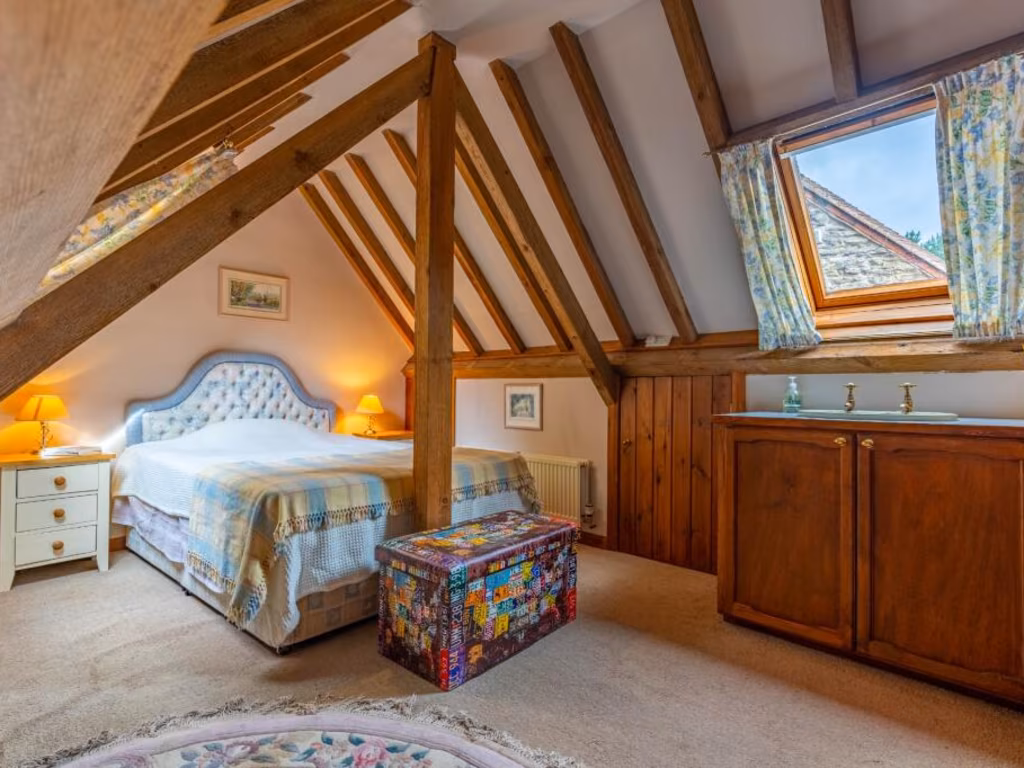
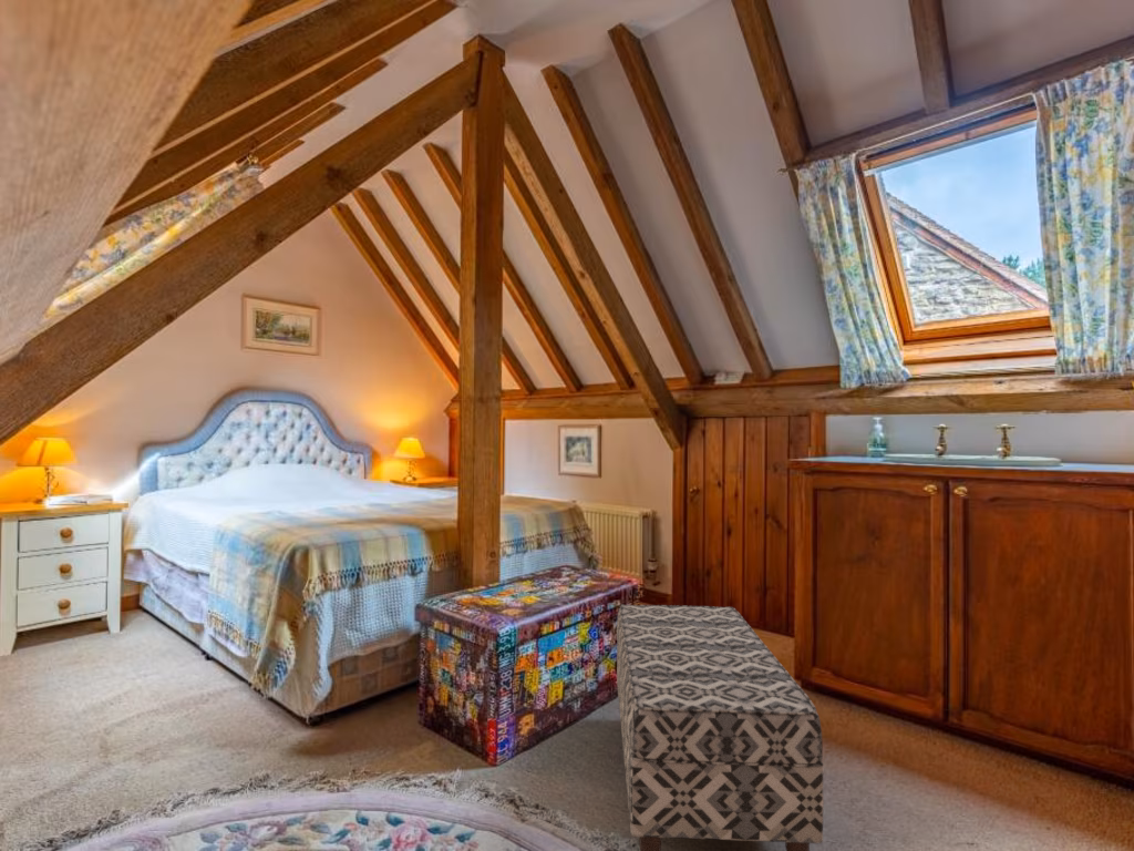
+ bench [616,604,825,851]
